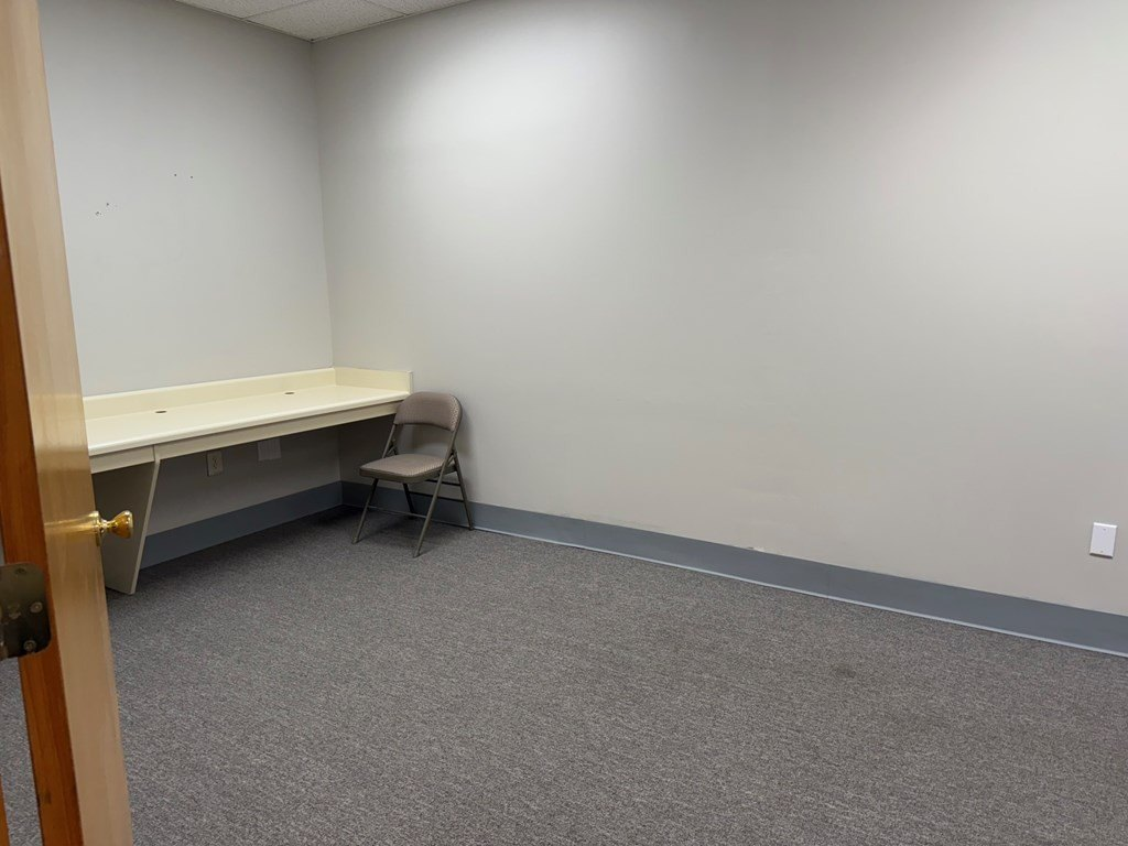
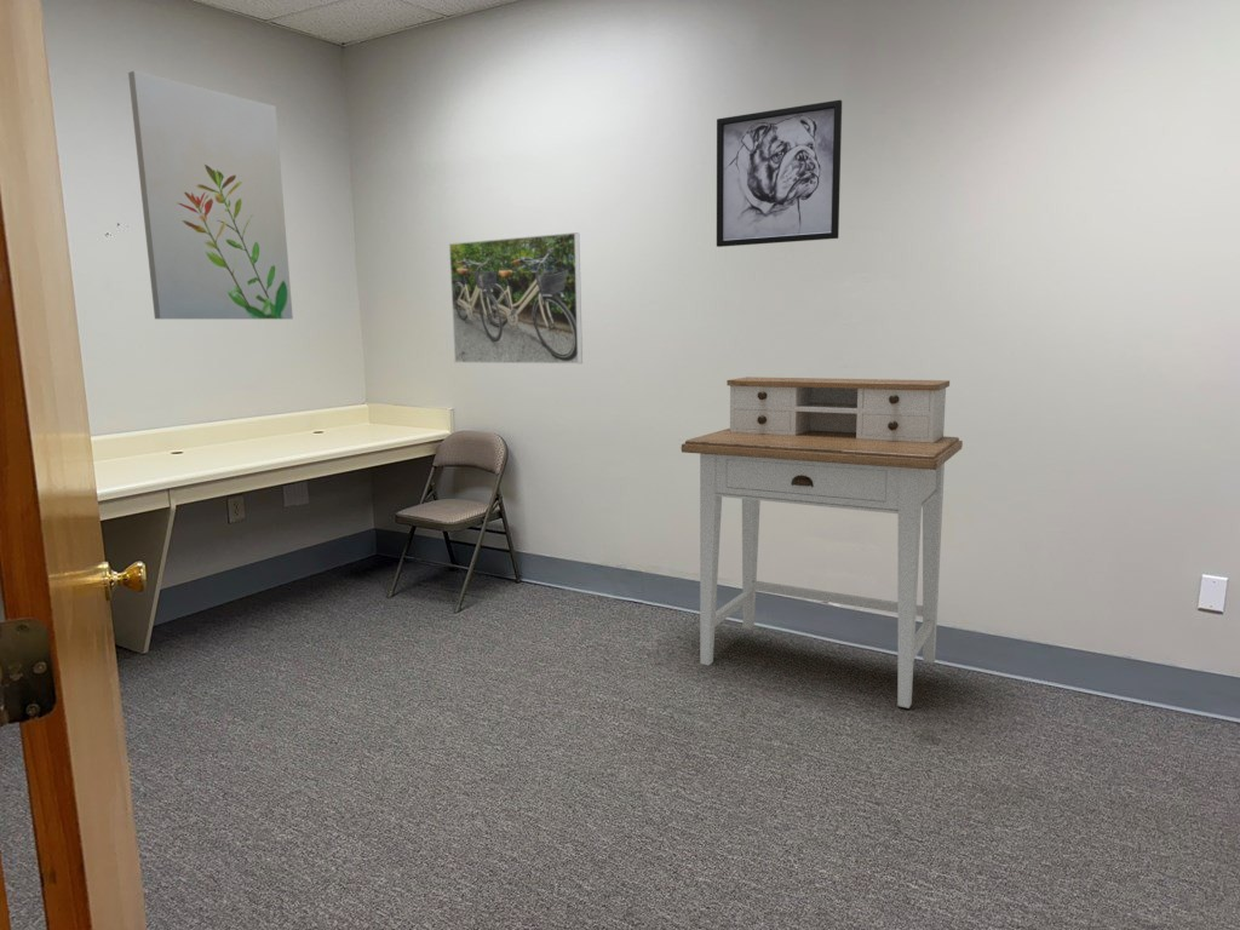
+ wall art [127,70,294,320]
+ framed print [448,231,584,364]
+ desk [681,375,964,710]
+ wall art [716,99,843,248]
